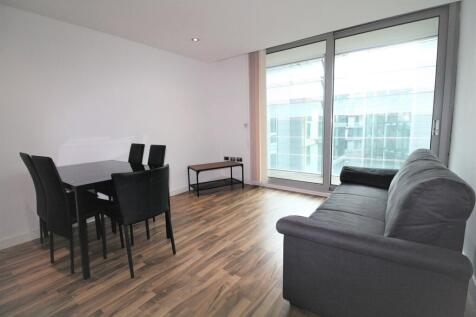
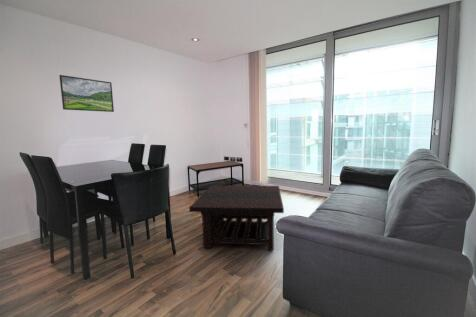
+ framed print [58,74,115,113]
+ coffee table [188,185,285,251]
